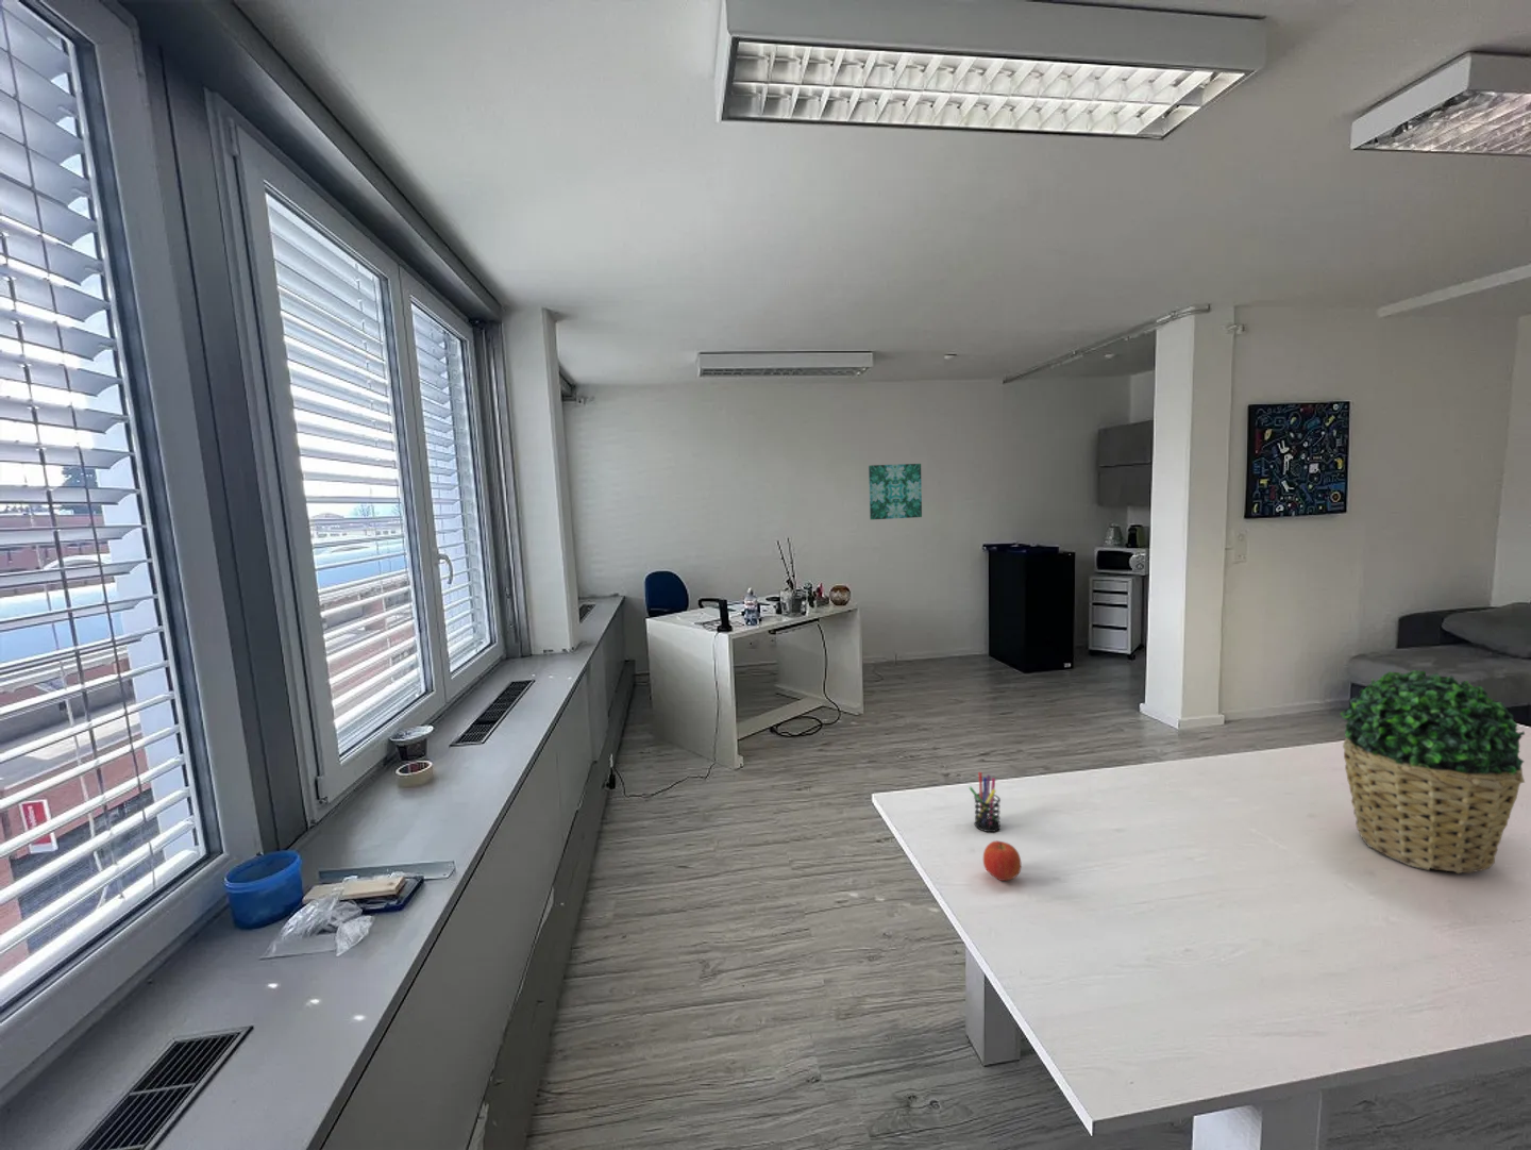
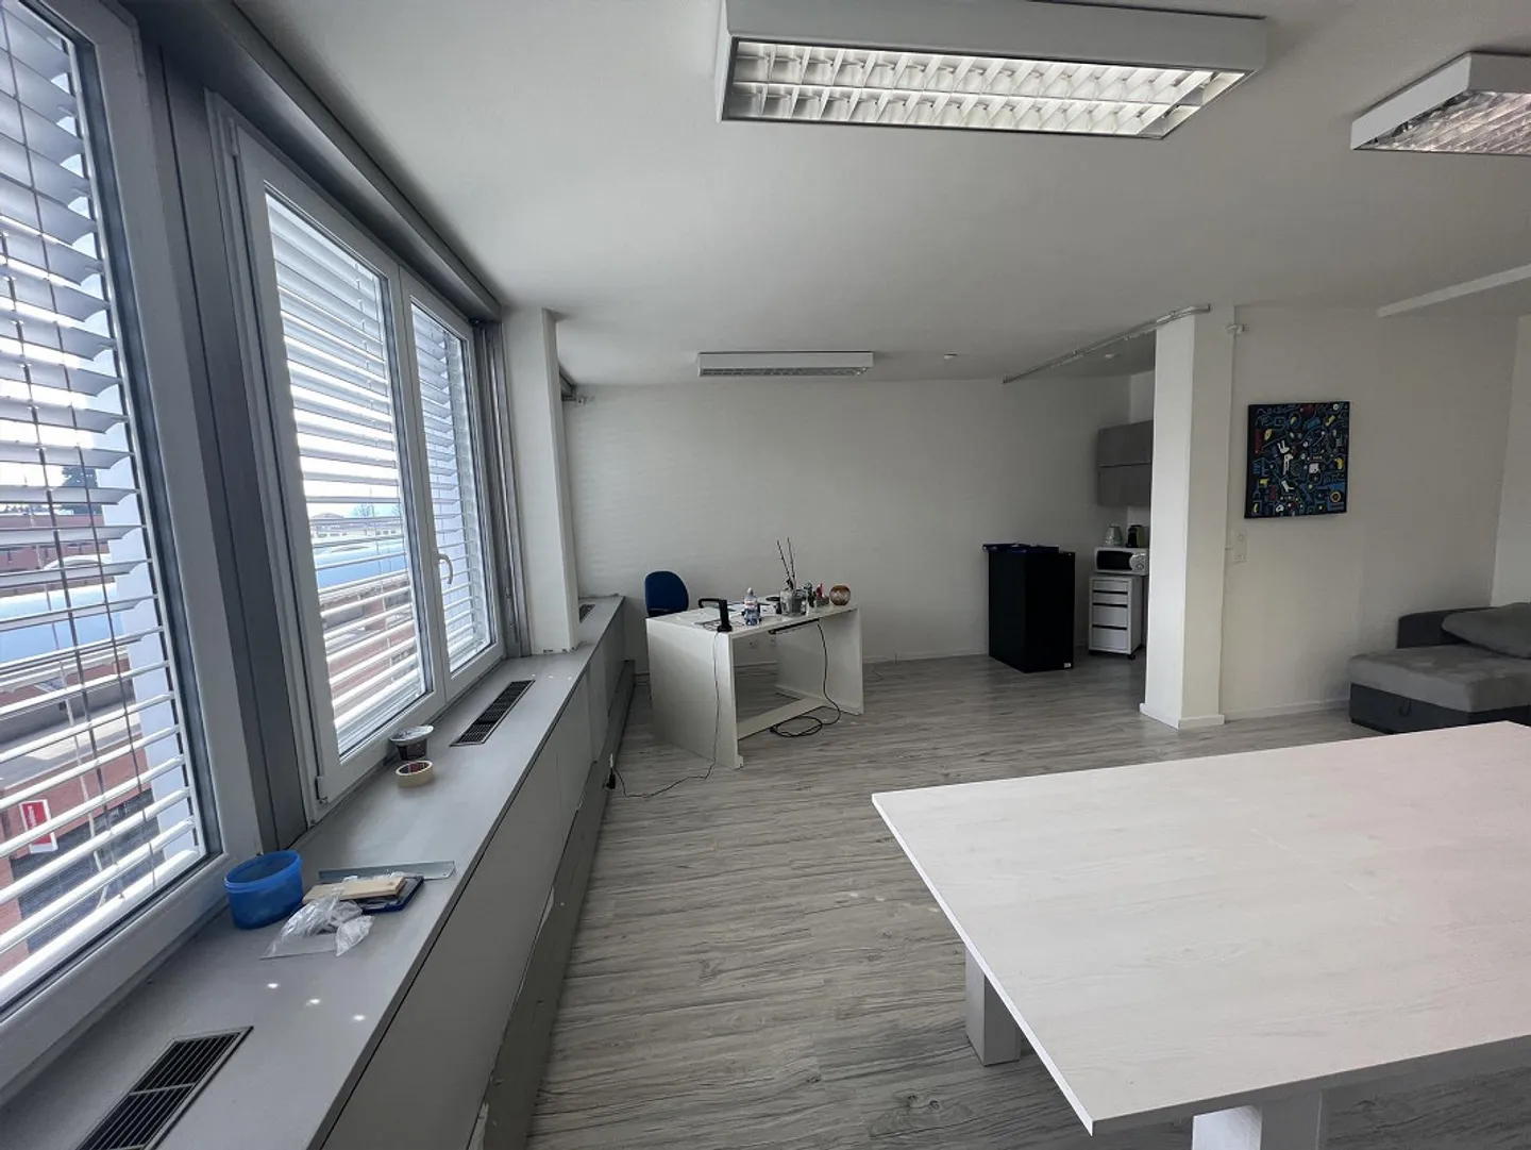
- wall art [868,463,922,521]
- pen holder [968,771,1001,834]
- apple [983,841,1023,882]
- potted plant [1340,669,1526,875]
